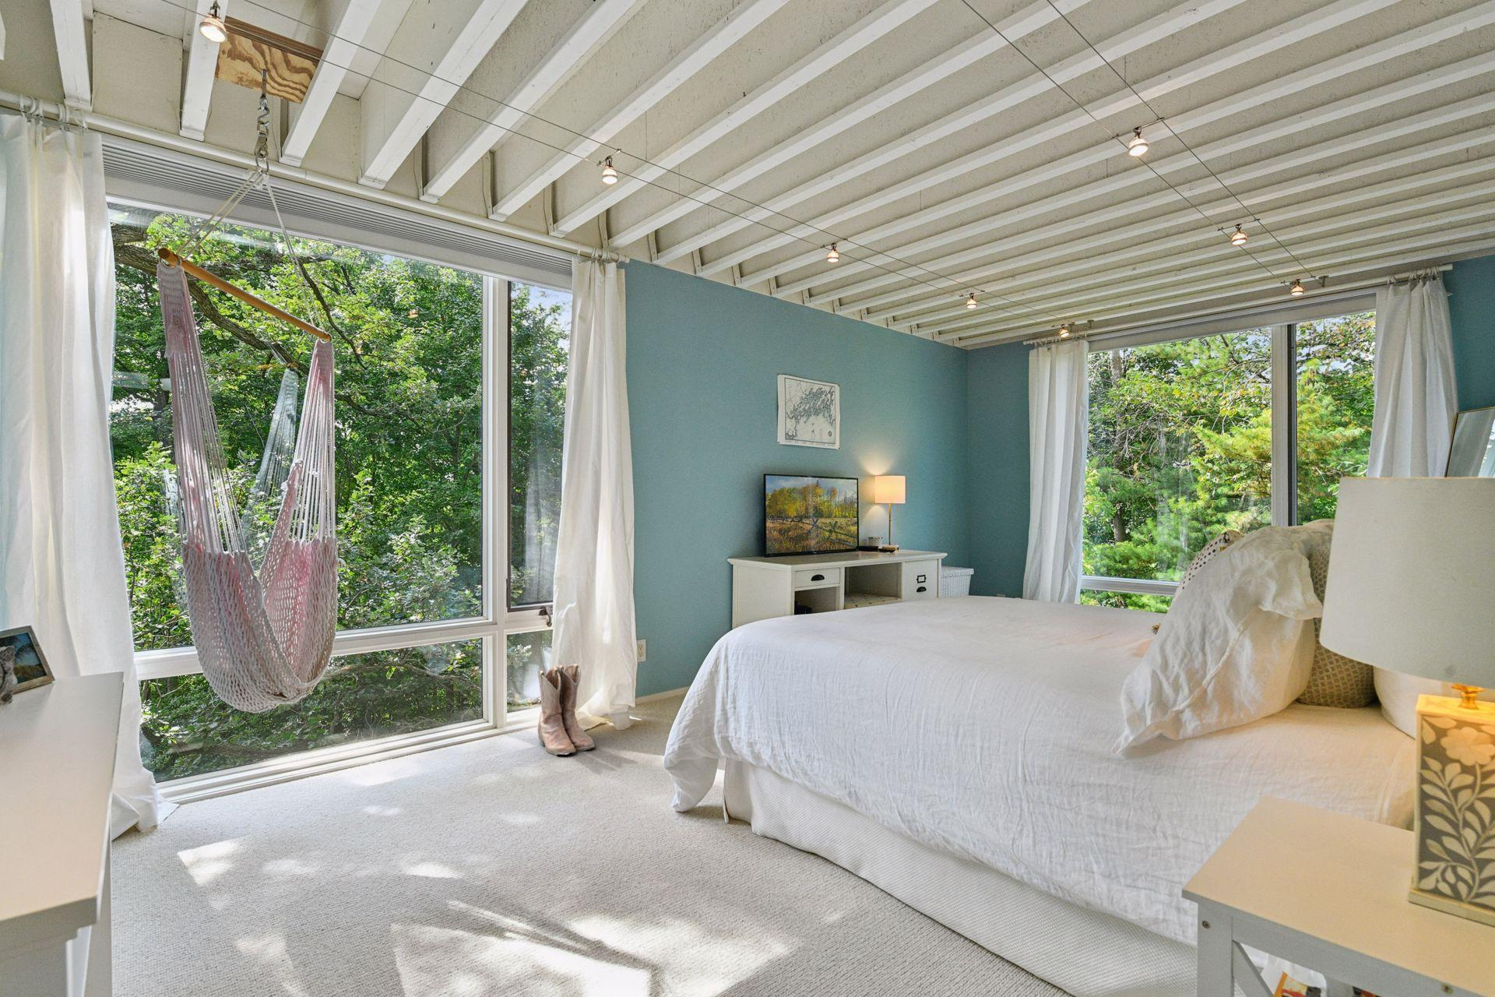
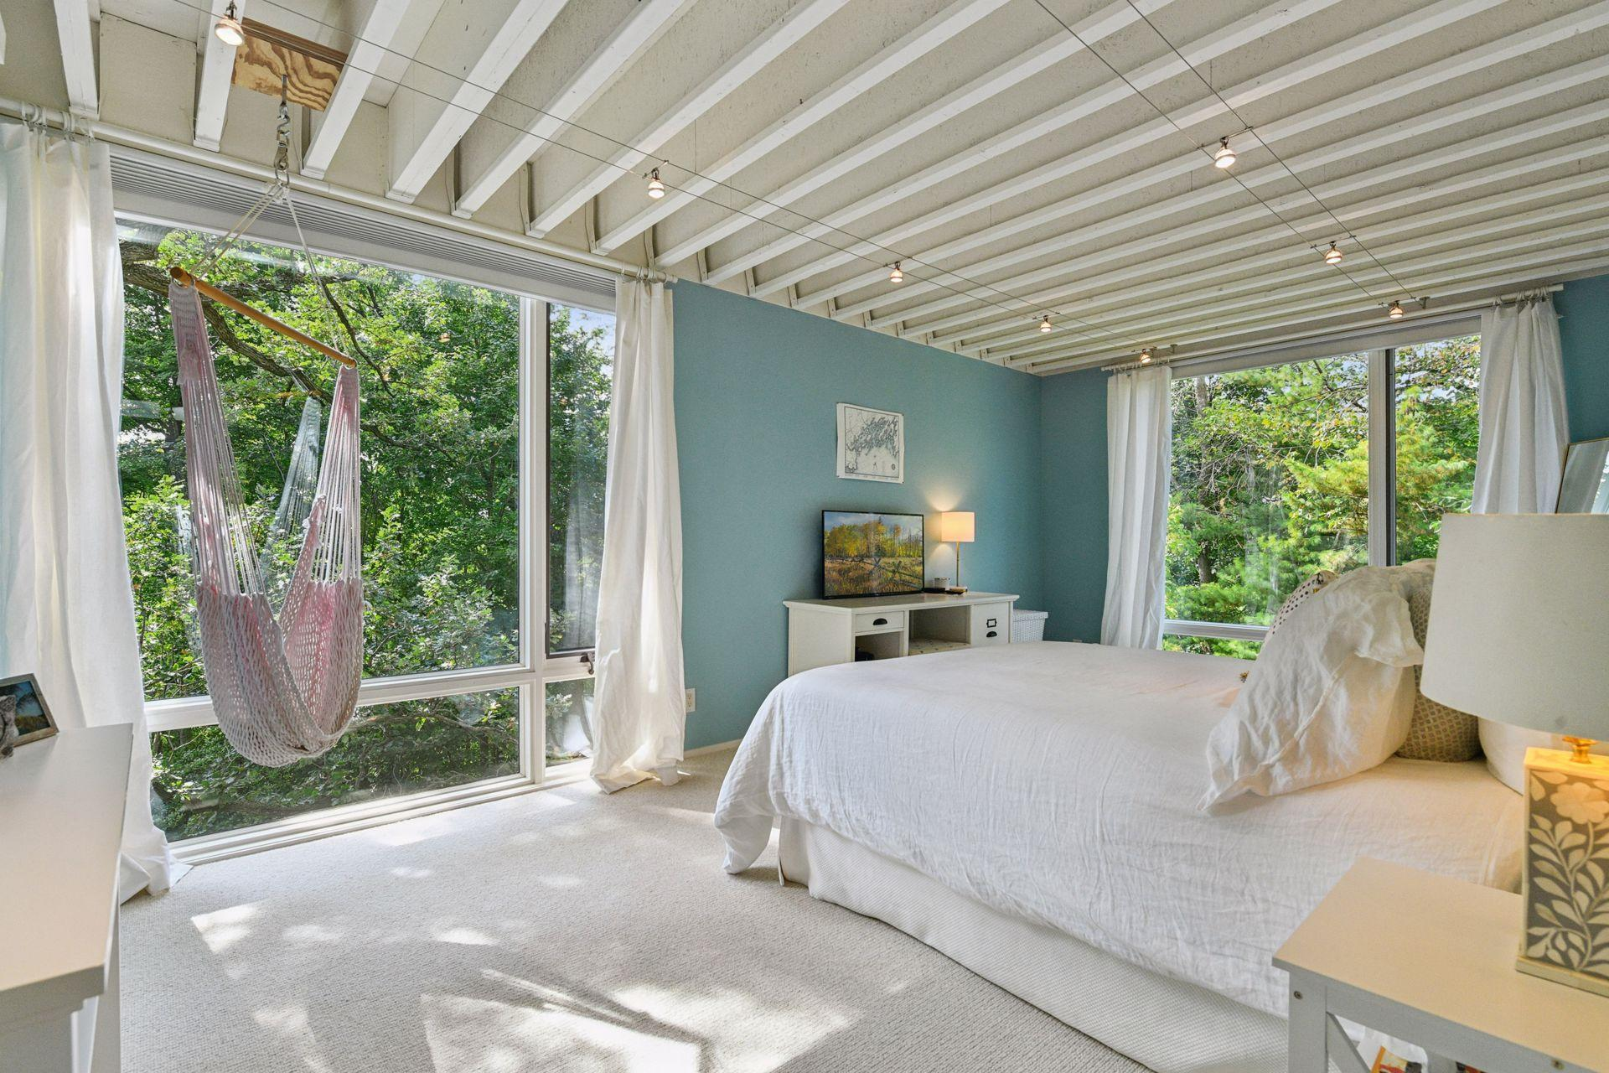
- boots [536,663,595,756]
